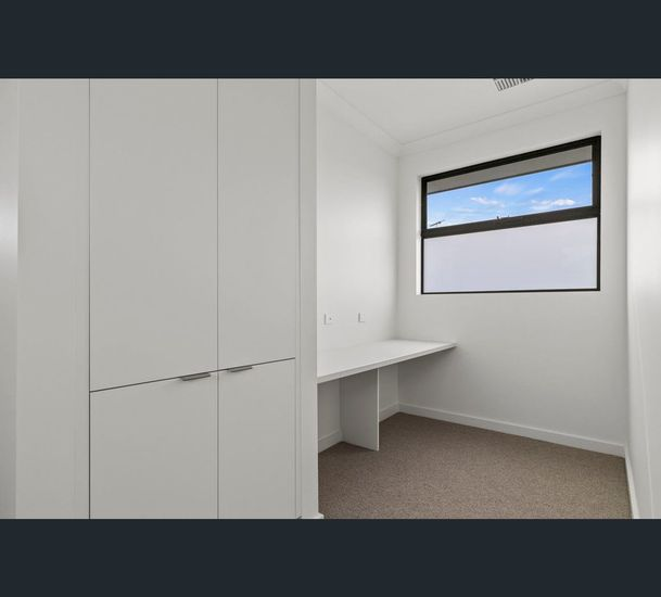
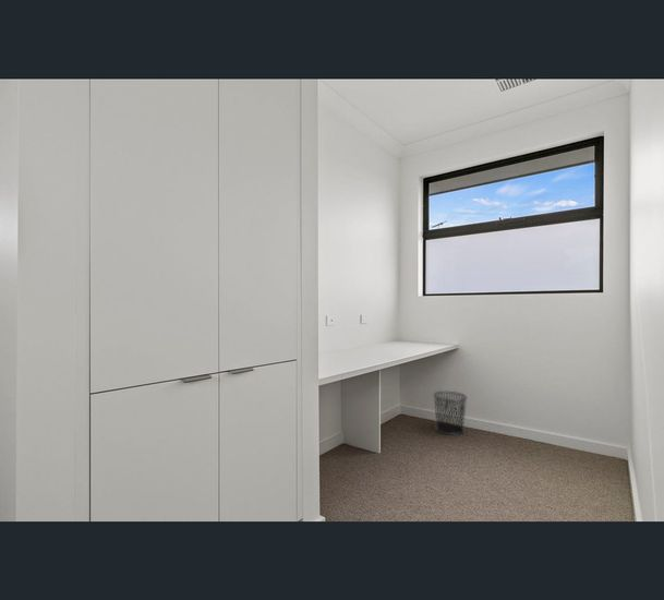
+ waste bin [432,391,469,436]
